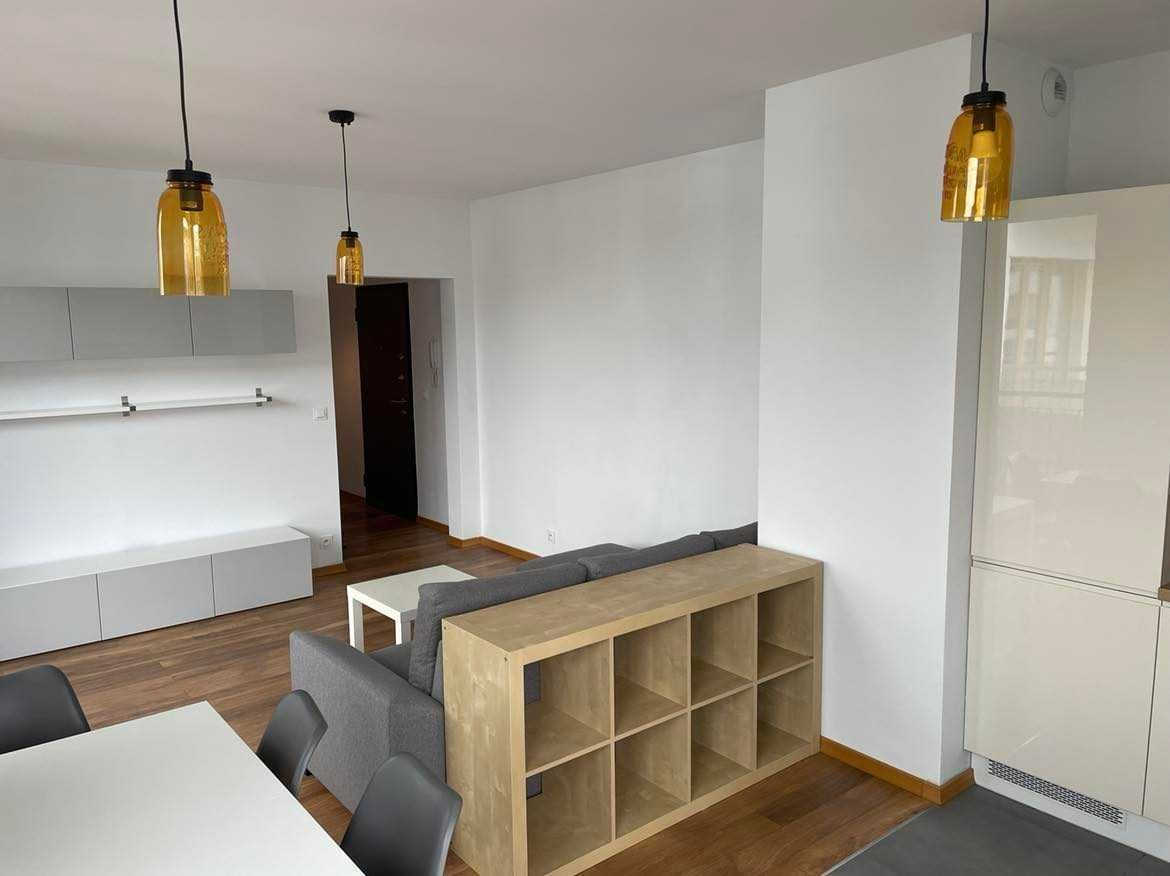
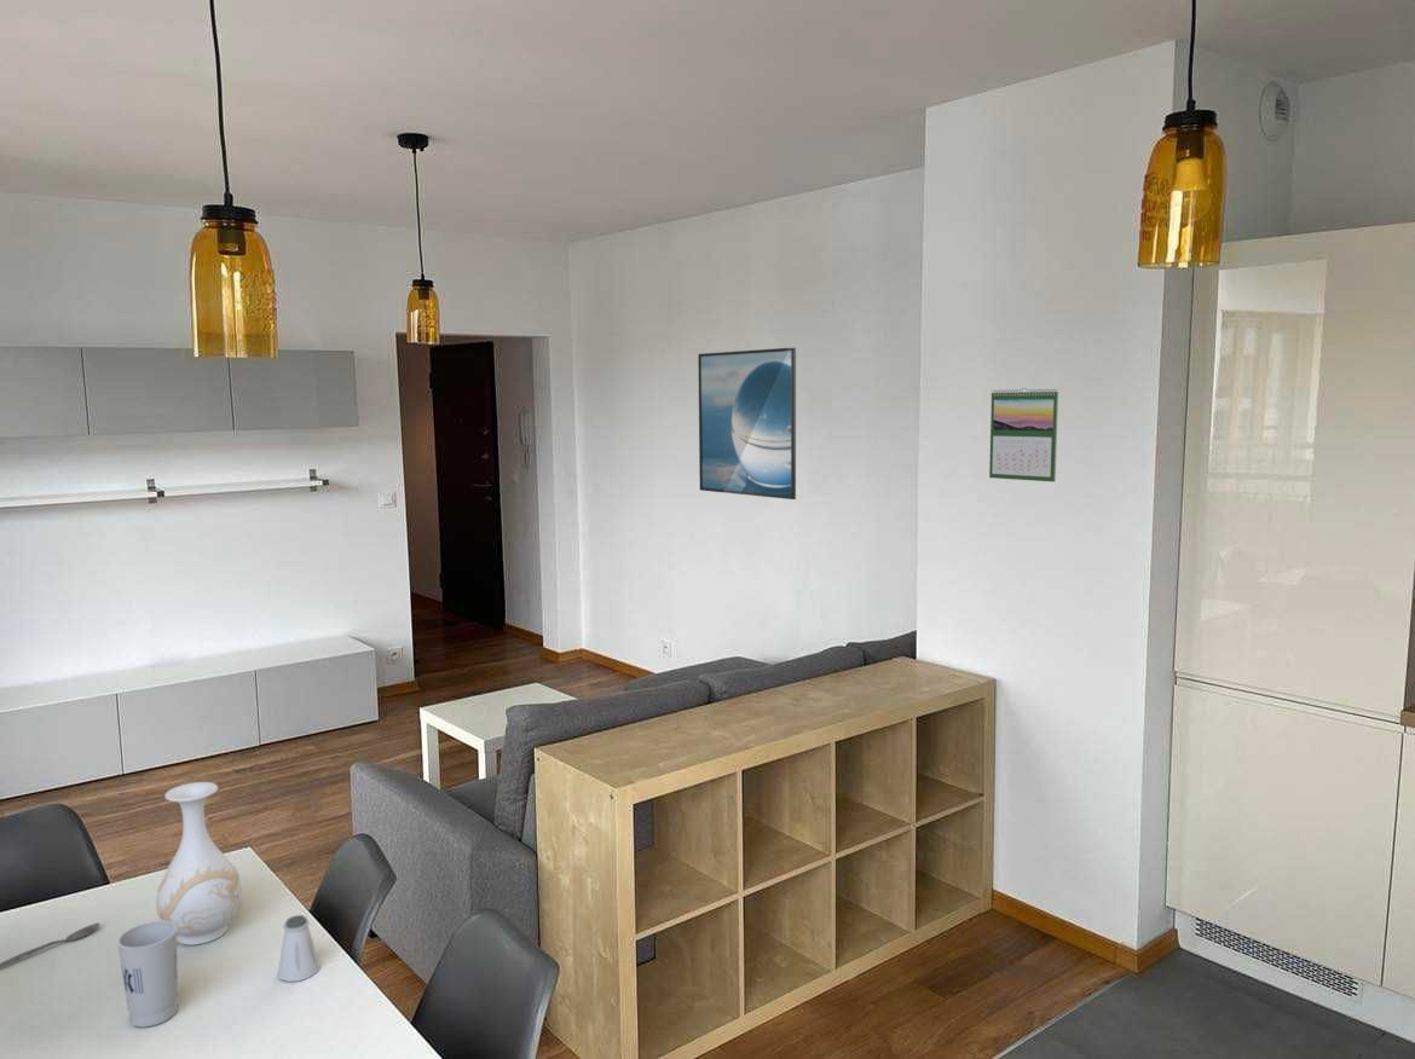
+ cup [116,920,179,1029]
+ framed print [697,347,797,500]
+ vase [155,781,243,947]
+ spoon [0,922,100,968]
+ calendar [988,387,1059,484]
+ saltshaker [277,914,322,983]
